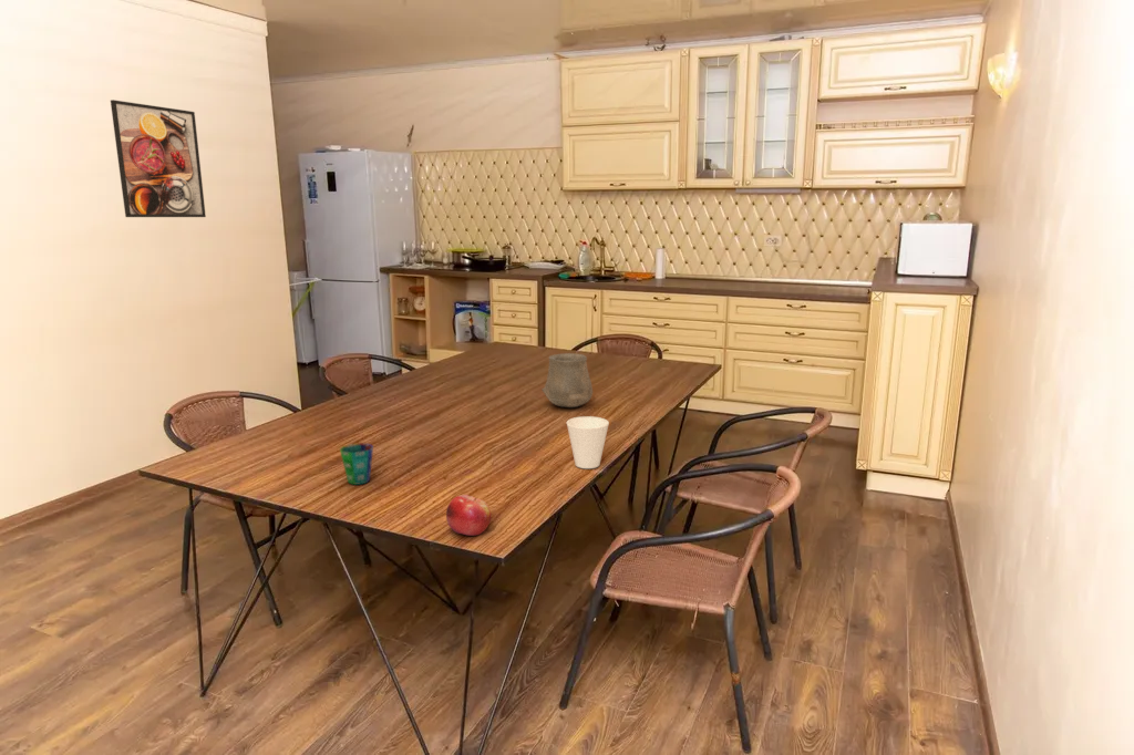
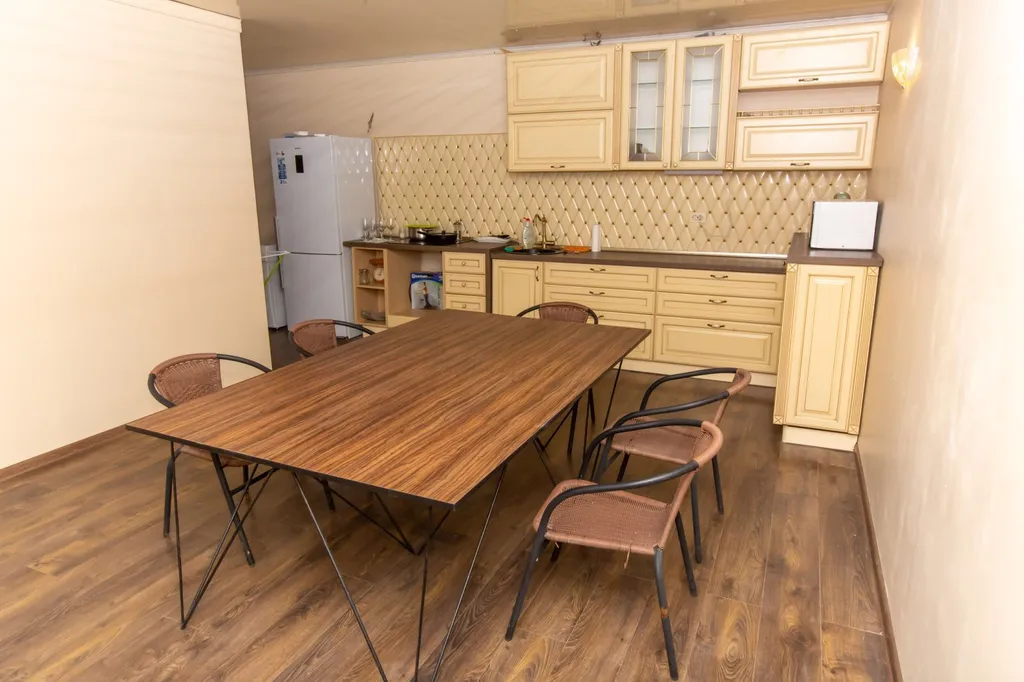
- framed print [110,99,207,218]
- fruit [445,494,492,537]
- cup [339,442,374,486]
- ceramic cup [540,352,594,408]
- cup [566,415,610,469]
